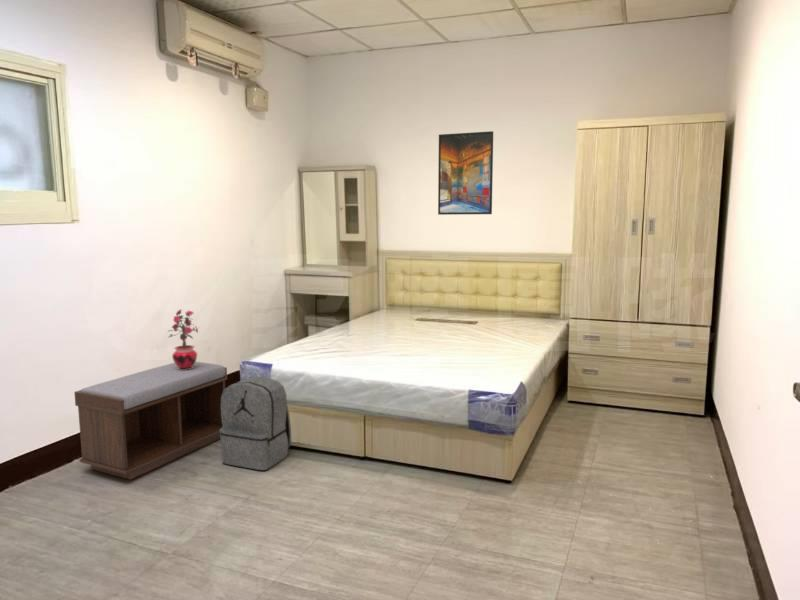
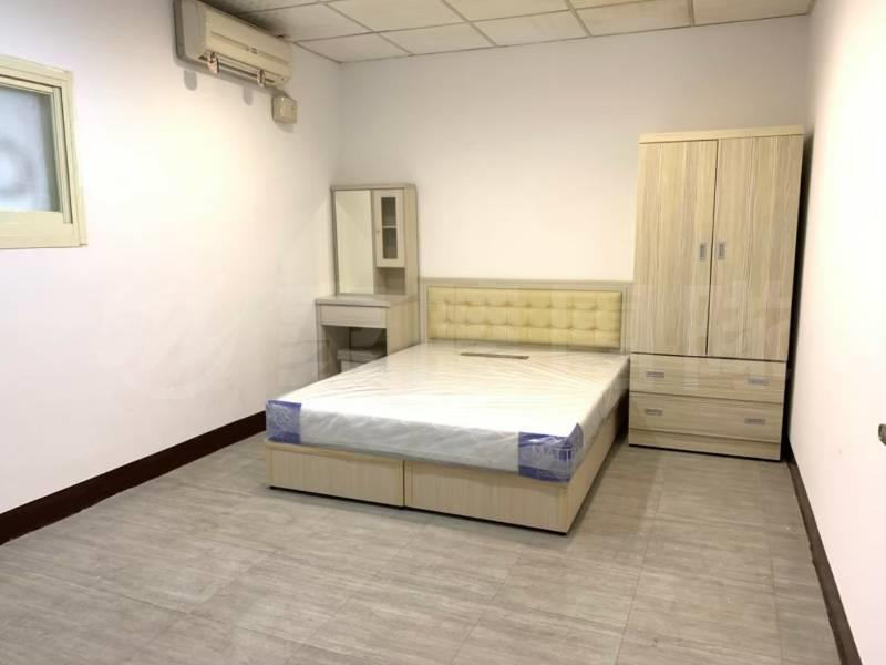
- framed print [437,130,494,216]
- bench [73,361,228,481]
- backpack [220,375,292,471]
- potted plant [166,309,200,370]
